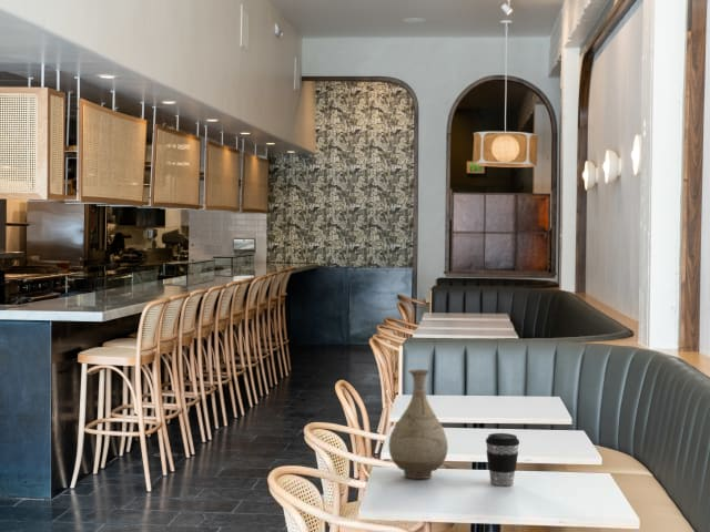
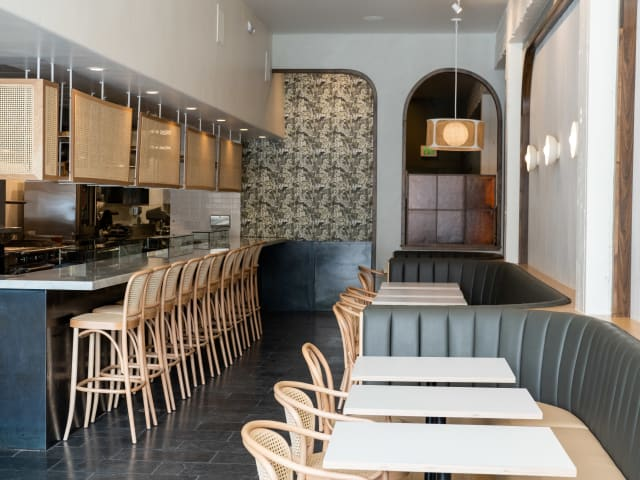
- vase [387,368,449,480]
- coffee cup [485,432,520,487]
